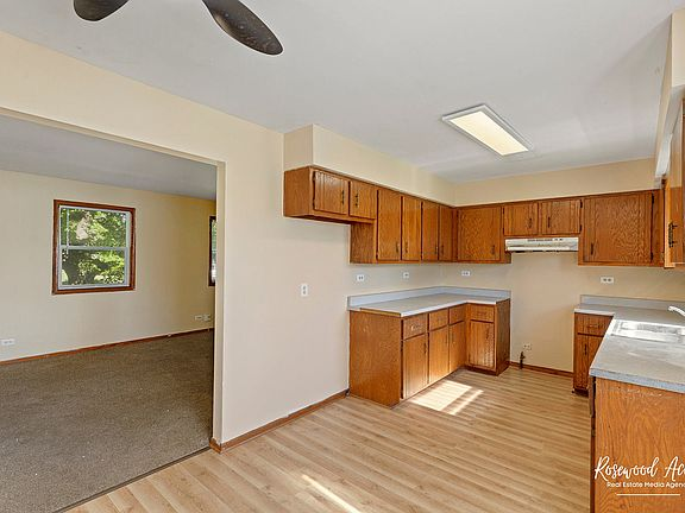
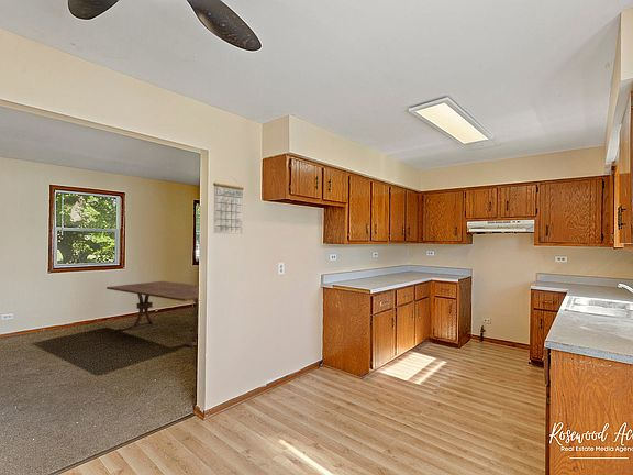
+ calendar [212,177,245,235]
+ dining table [106,280,199,347]
